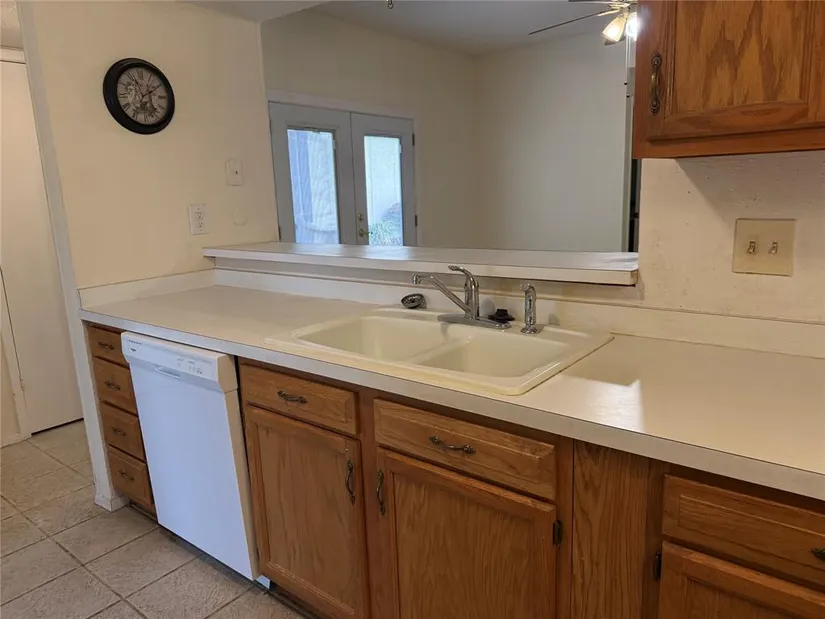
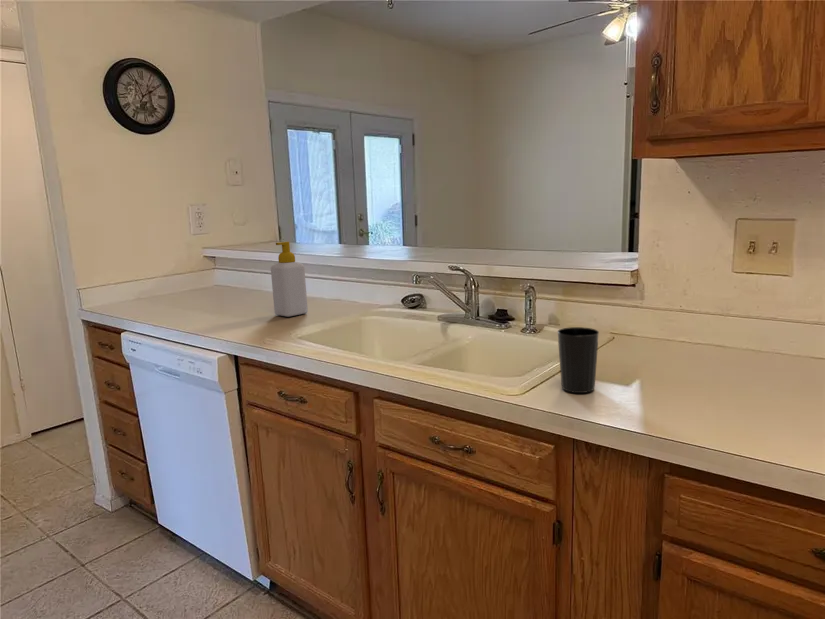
+ cup [556,326,600,394]
+ soap bottle [270,241,309,318]
